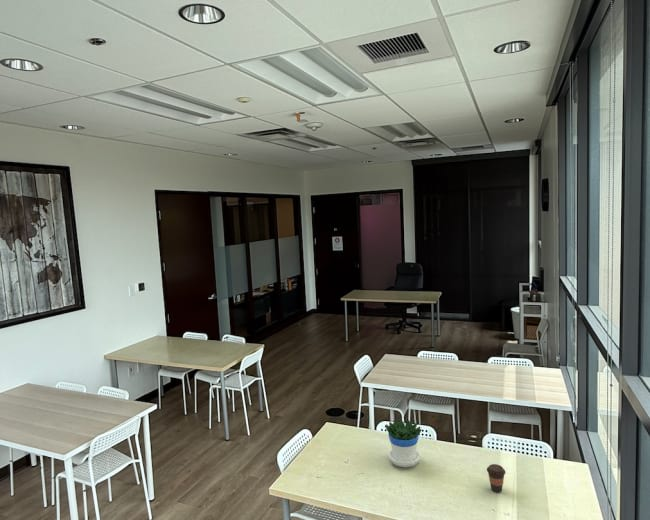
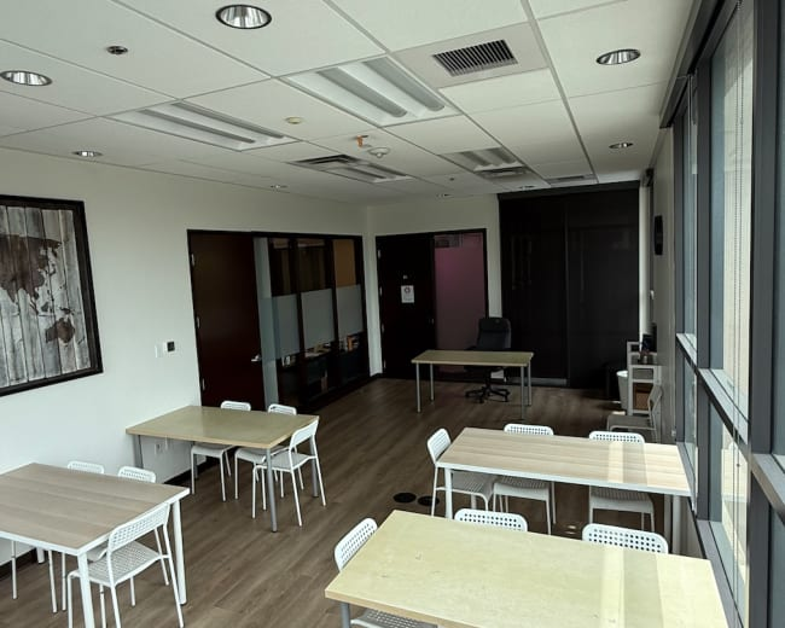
- flowerpot [384,419,422,468]
- coffee cup [486,463,507,493]
